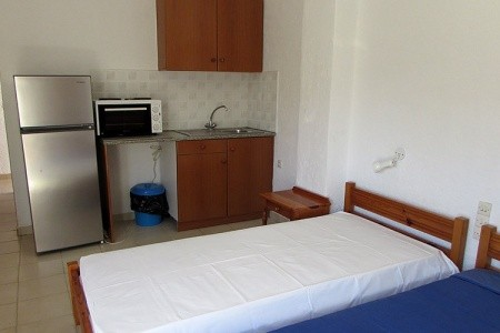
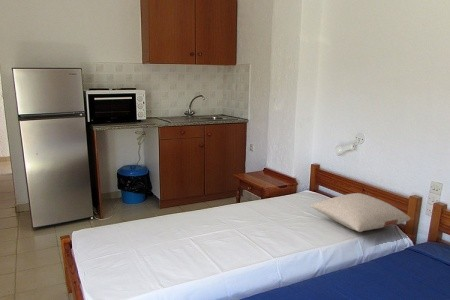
+ pillow [309,192,412,233]
